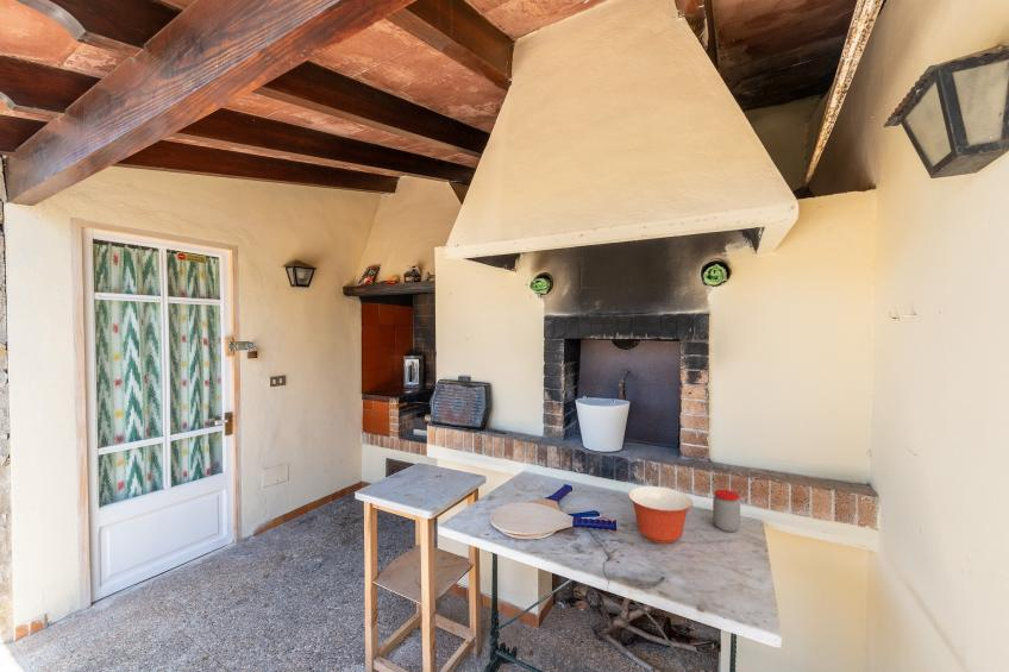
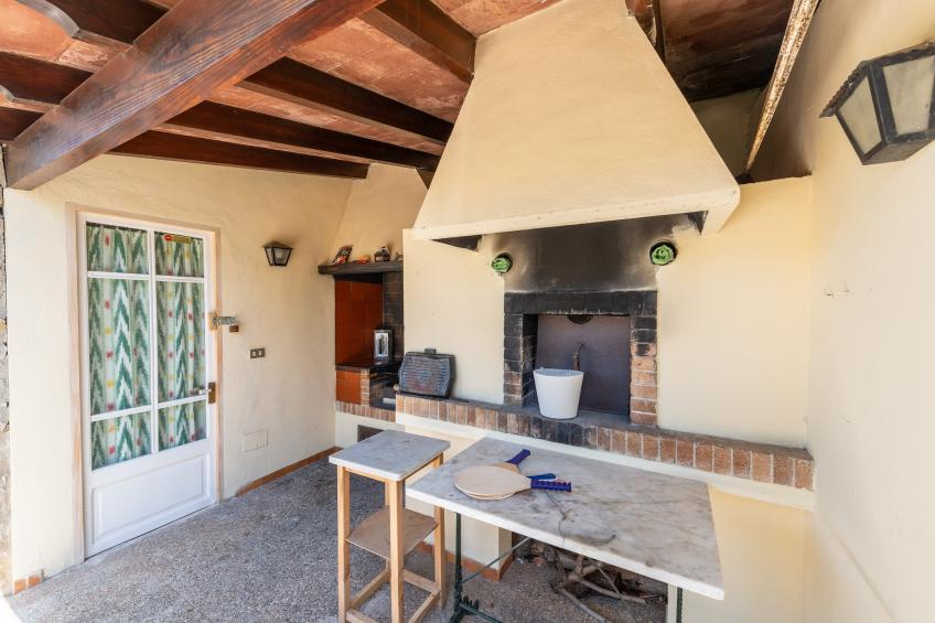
- mixing bowl [627,485,694,545]
- jar [712,489,741,533]
